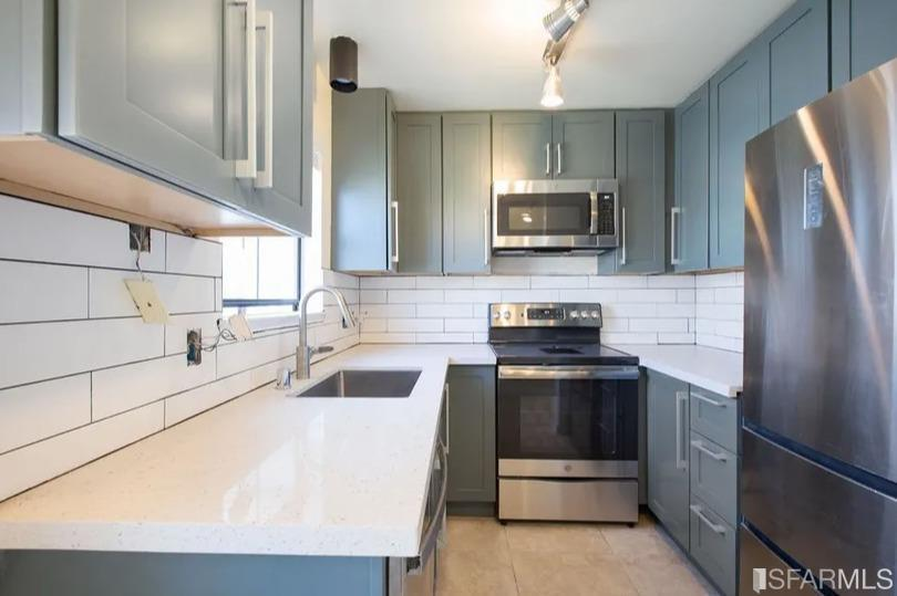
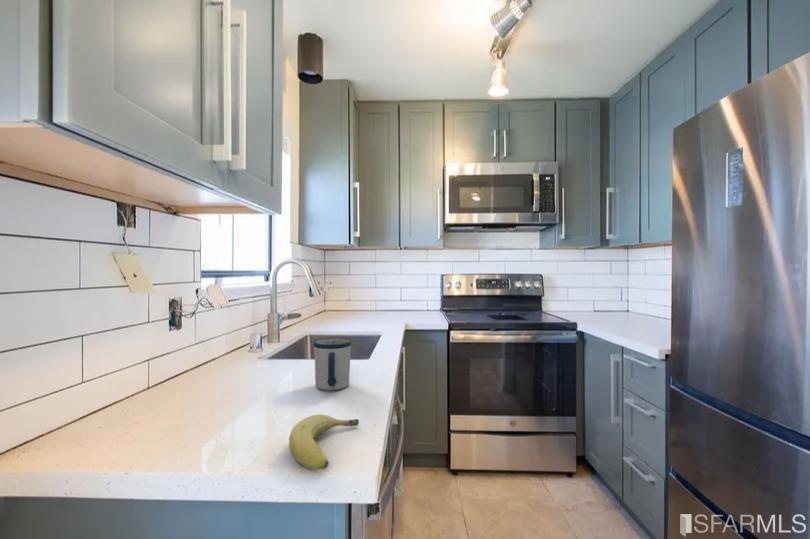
+ mug [312,337,353,391]
+ fruit [288,413,360,470]
